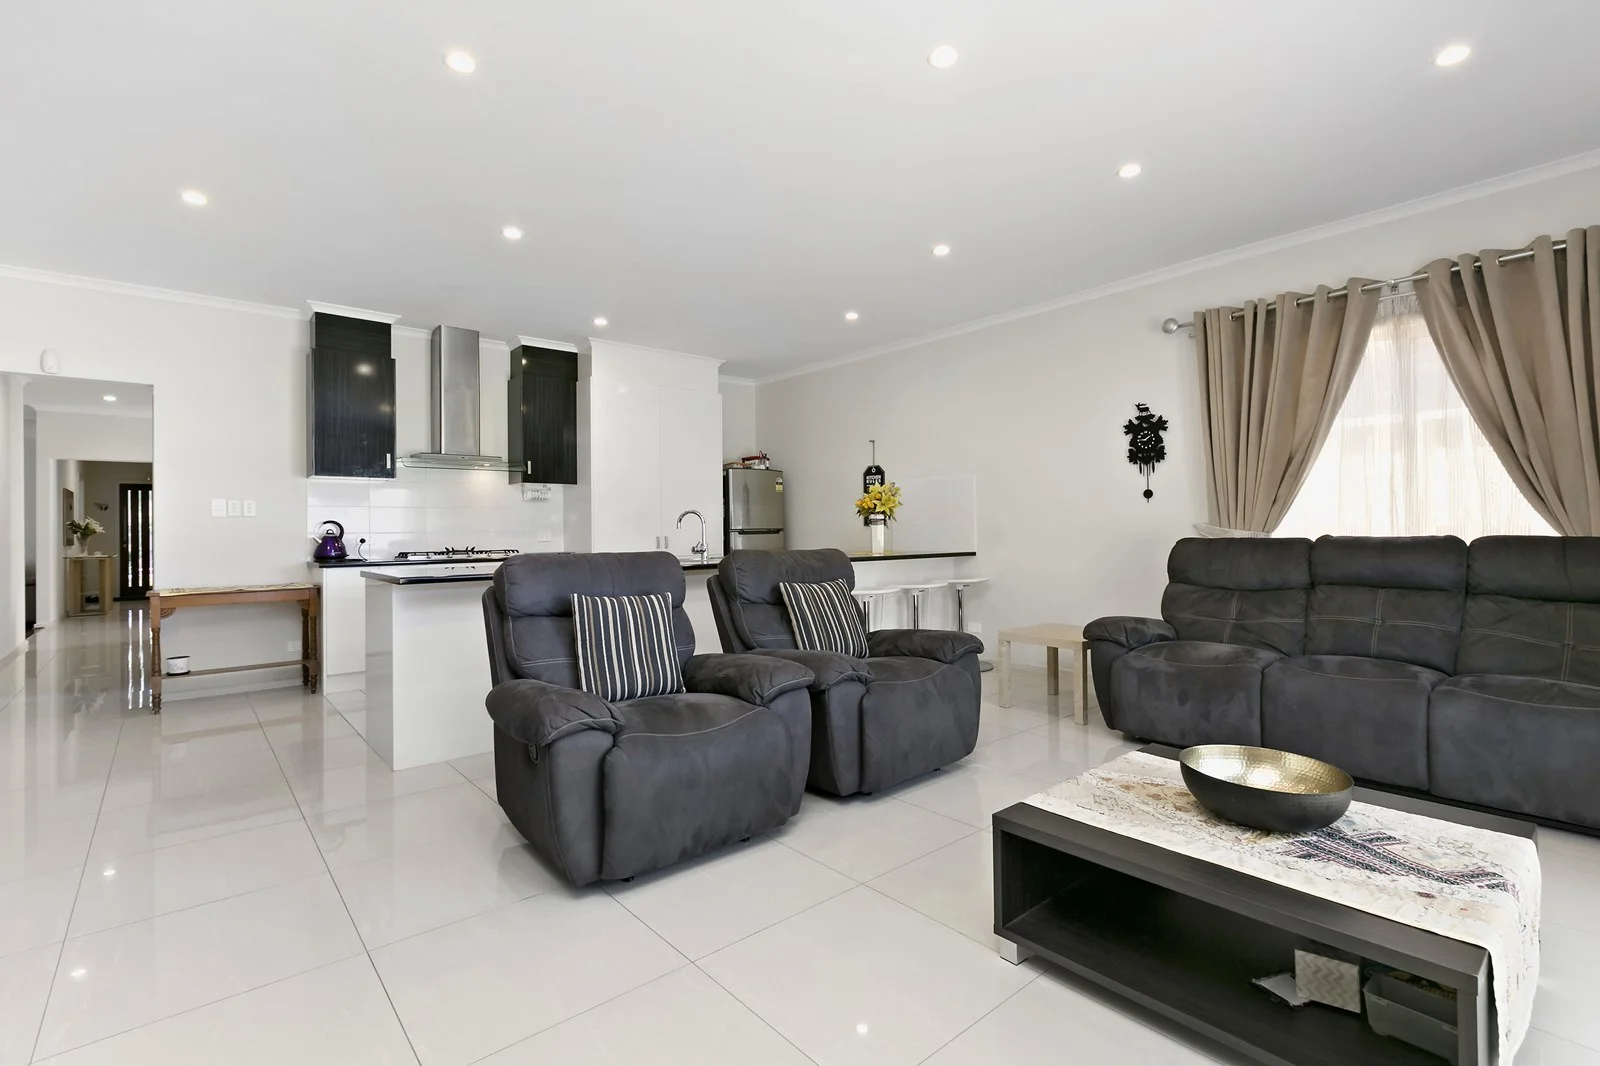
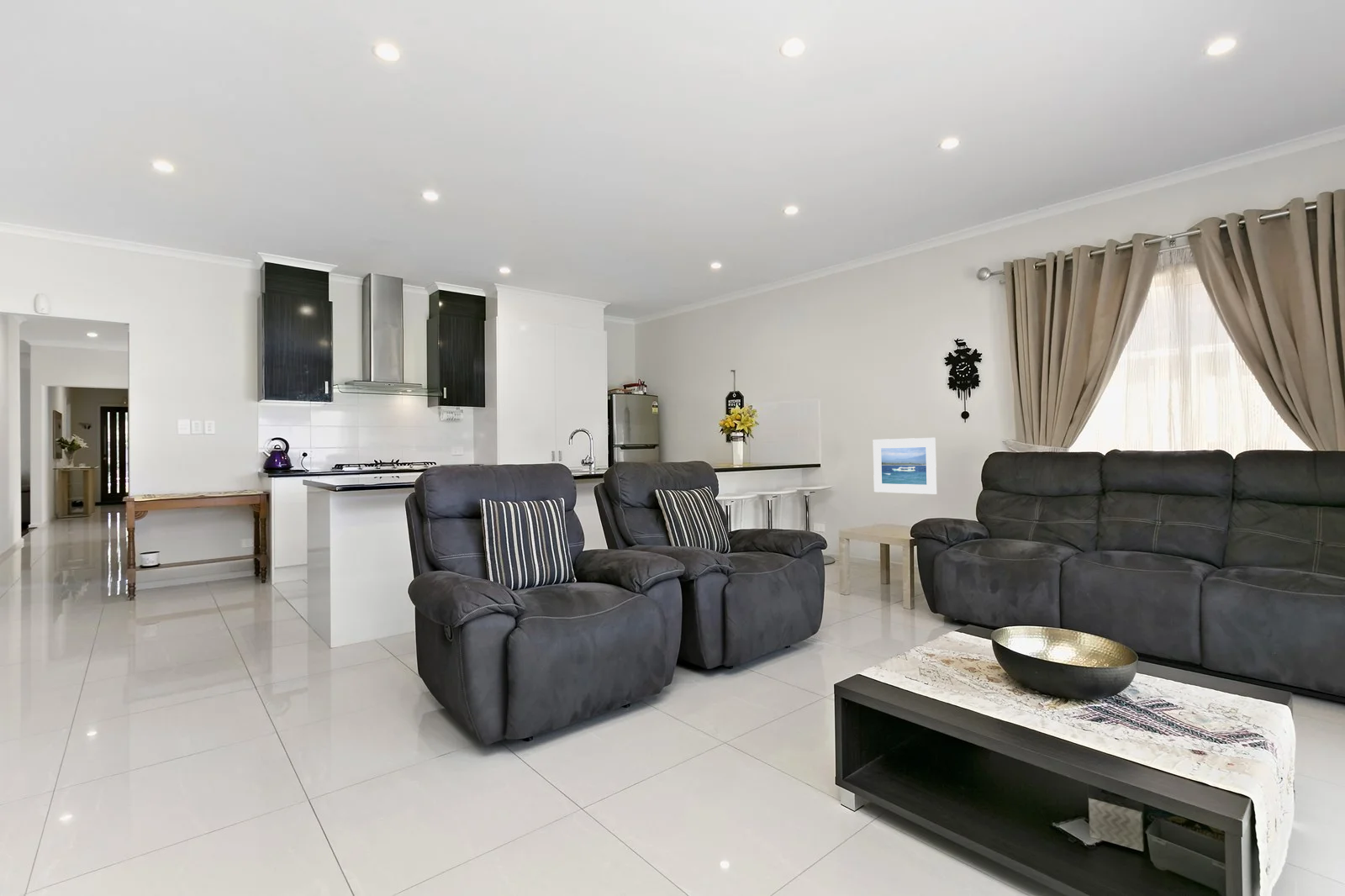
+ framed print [873,437,937,495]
